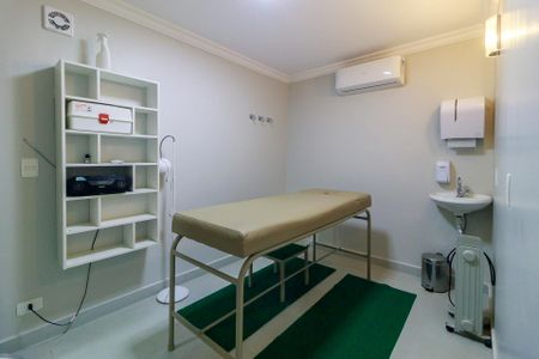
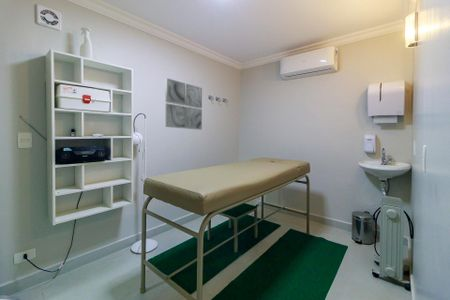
+ wall art [165,77,203,131]
